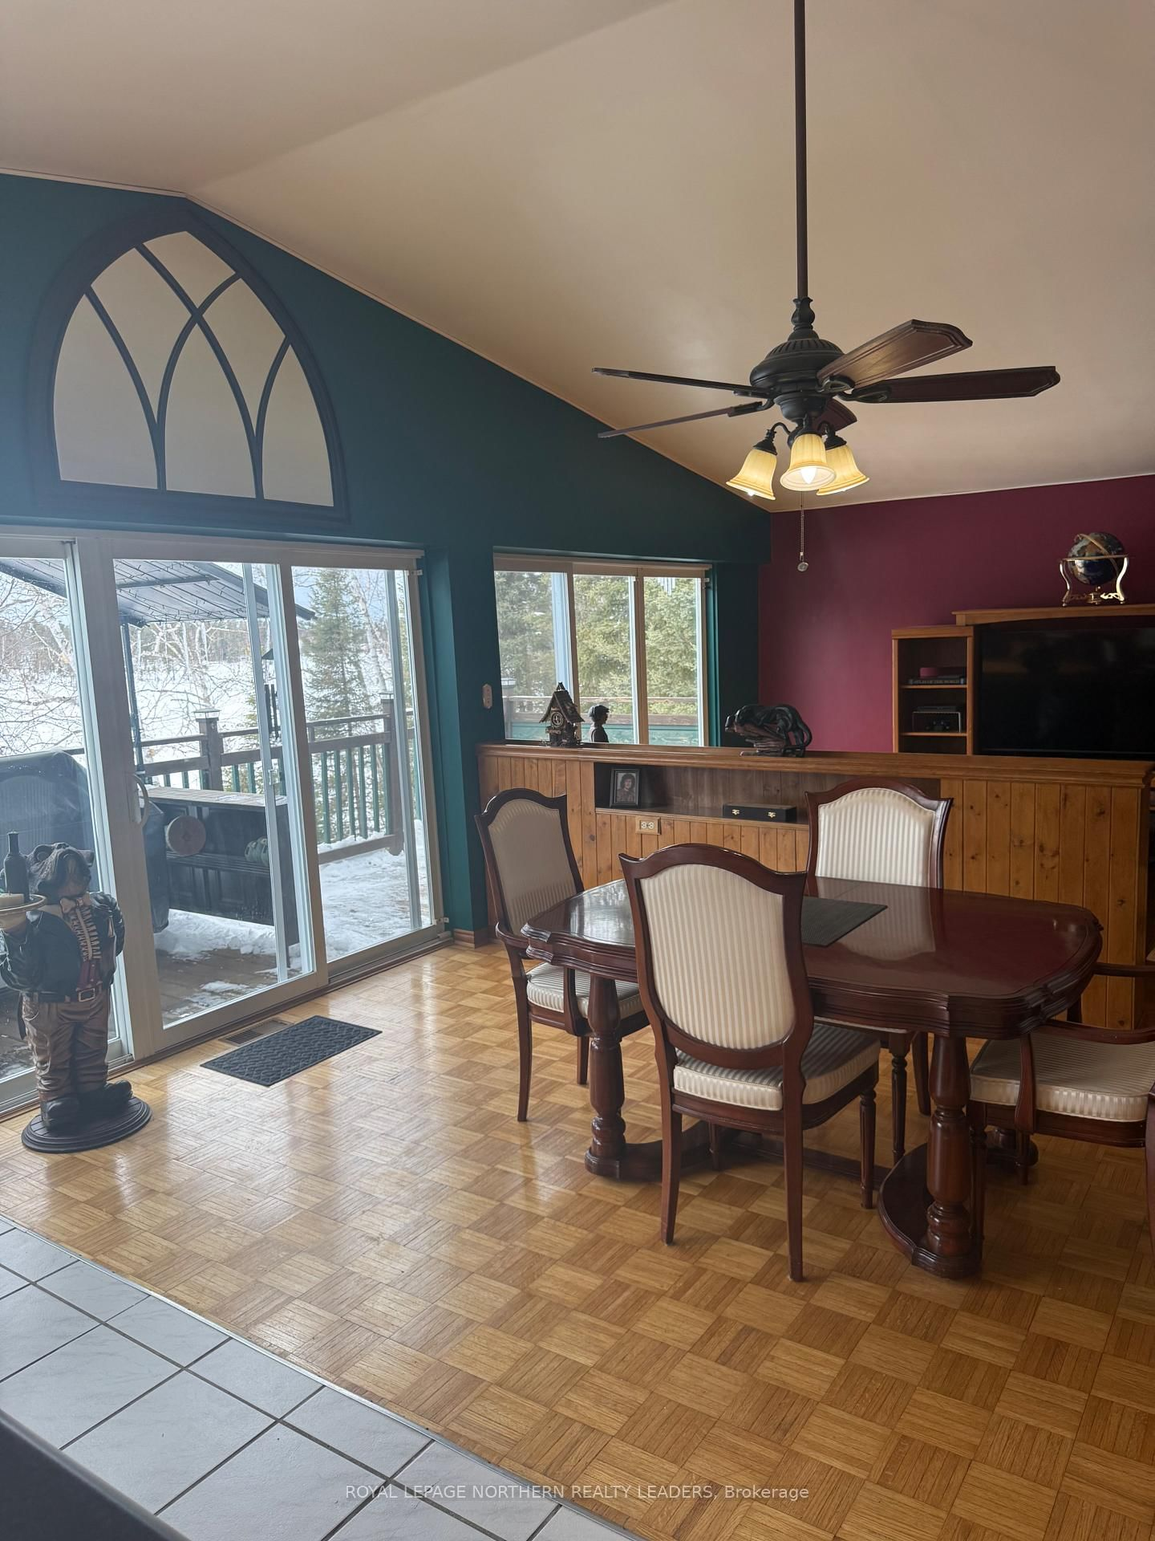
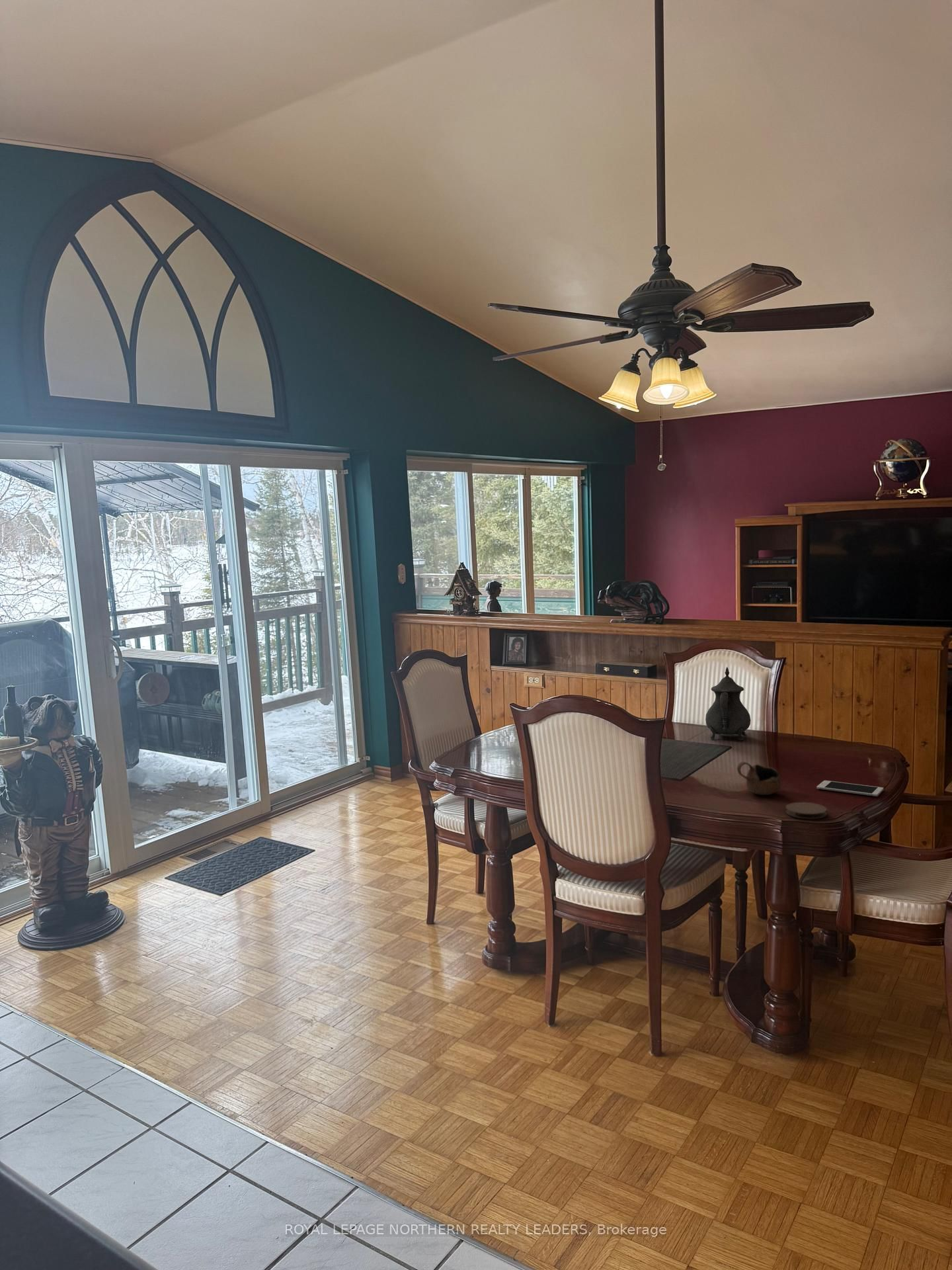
+ cup [736,761,781,796]
+ teapot [705,667,751,741]
+ coaster [785,802,828,820]
+ cell phone [816,780,884,797]
